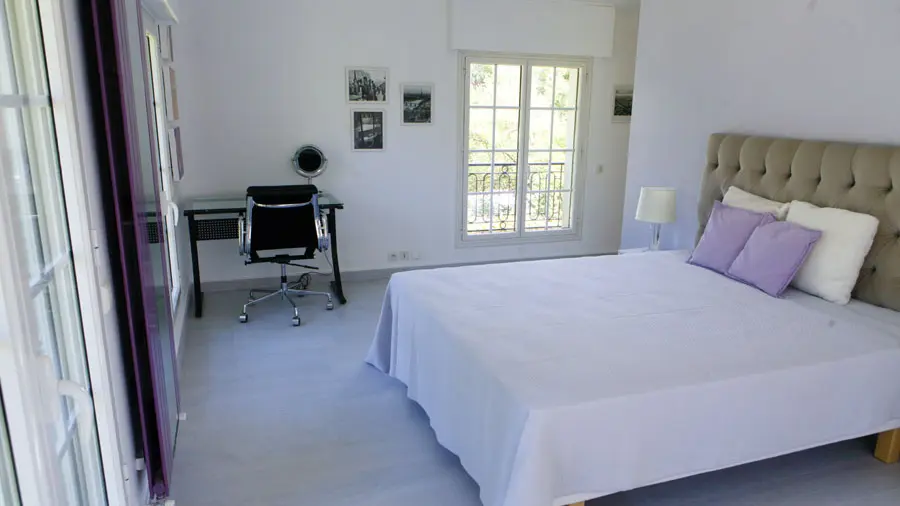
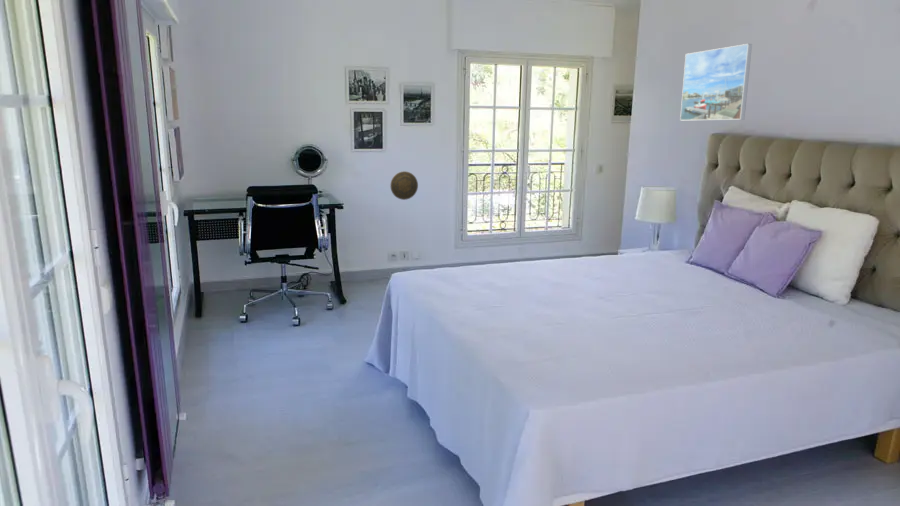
+ decorative plate [389,170,419,201]
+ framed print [679,43,753,121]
